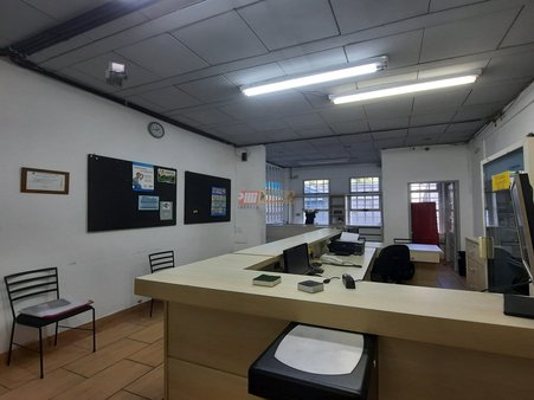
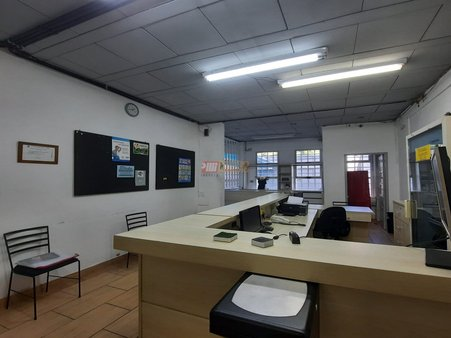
- security camera [104,60,129,88]
